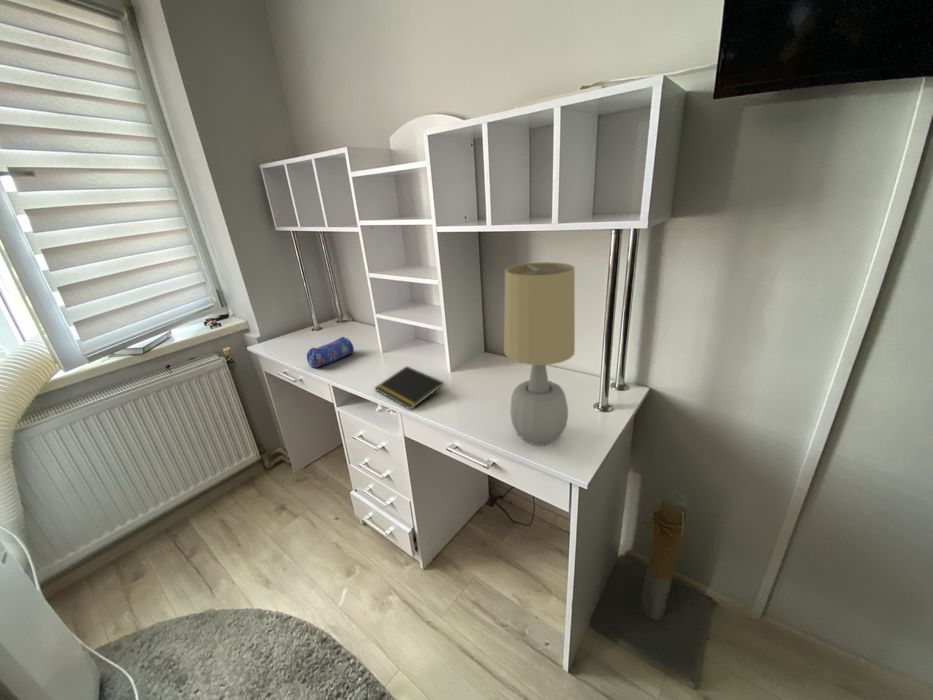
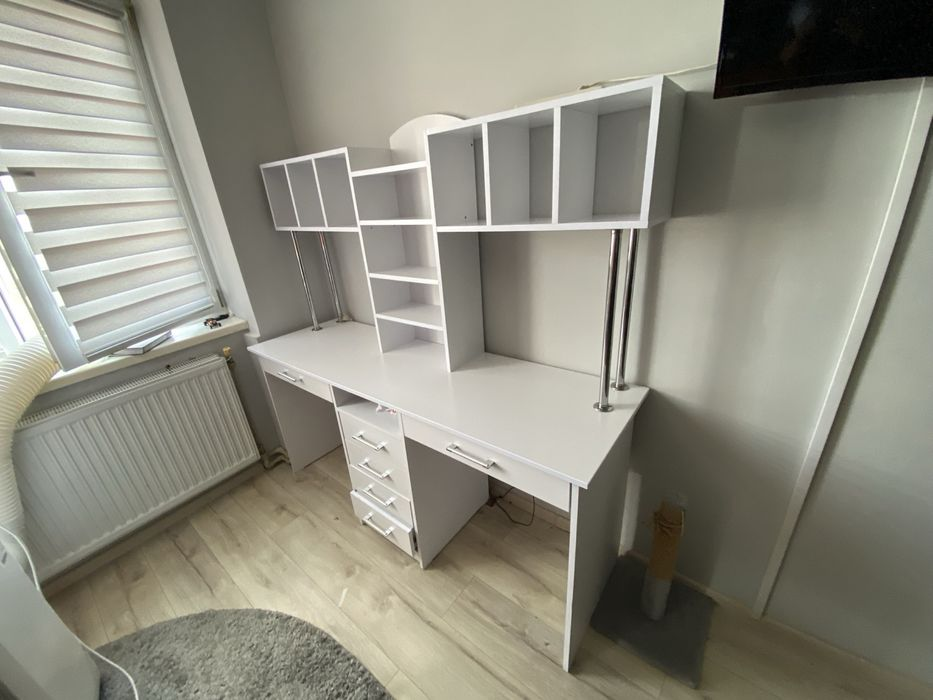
- table lamp [503,261,576,447]
- notepad [373,365,445,411]
- pencil case [306,336,355,369]
